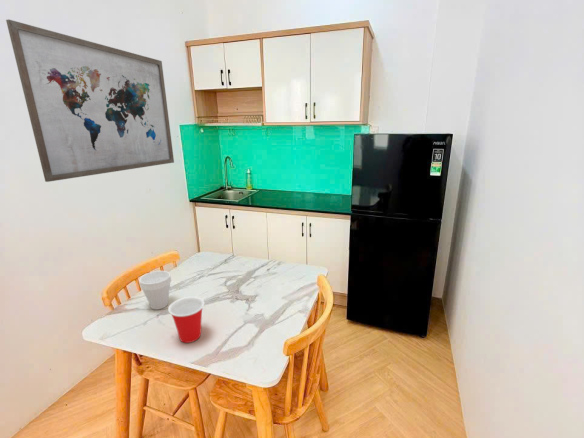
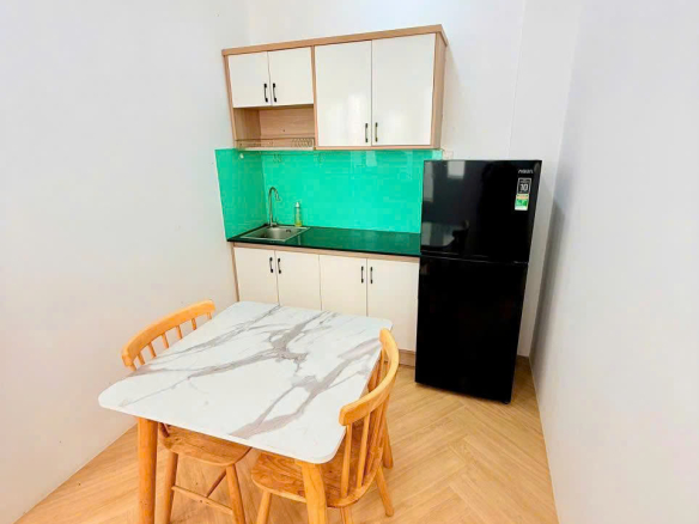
- cup [138,270,172,310]
- wall art [5,18,175,183]
- cup [167,296,205,344]
